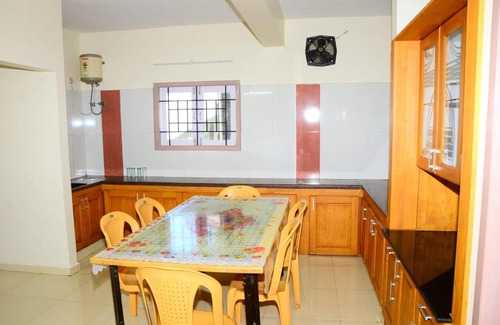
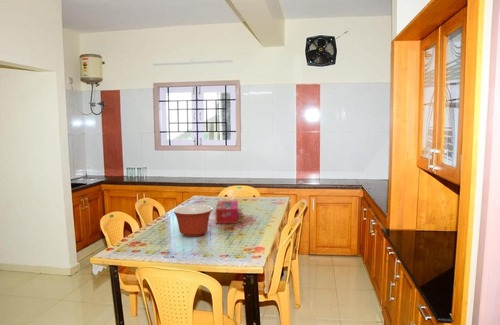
+ mixing bowl [172,204,214,238]
+ tissue box [215,199,239,225]
